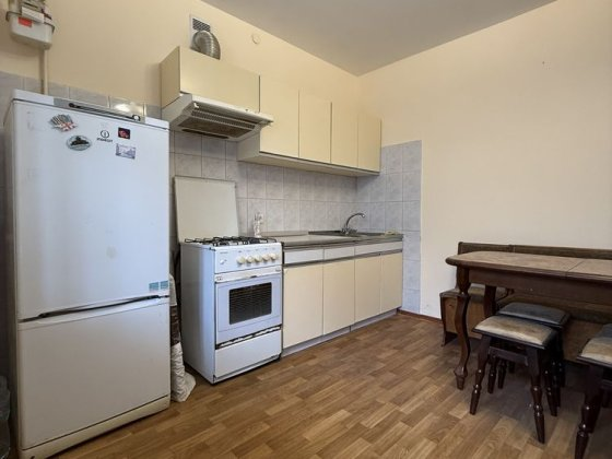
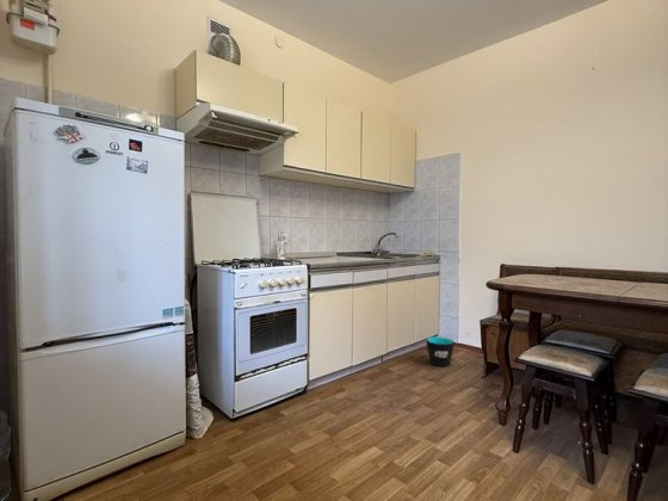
+ cup sleeve [426,335,454,367]
